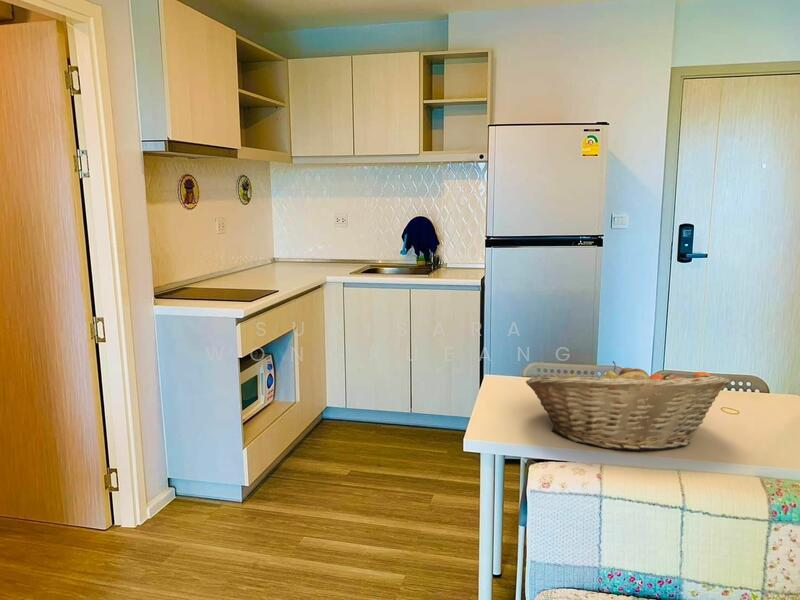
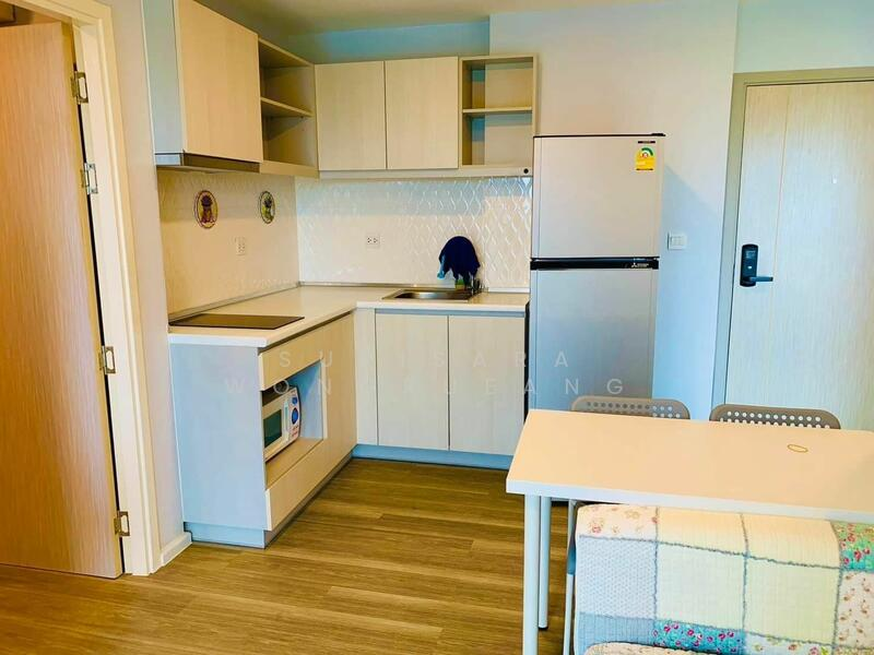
- fruit basket [525,360,731,453]
